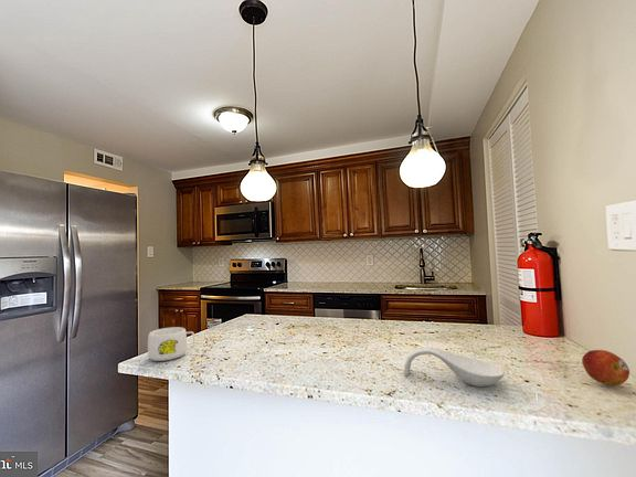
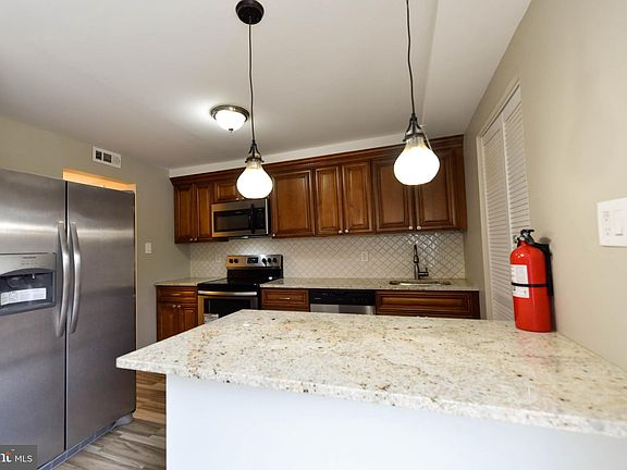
- fruit [581,349,630,388]
- spoon rest [403,347,506,388]
- mug [147,326,195,362]
